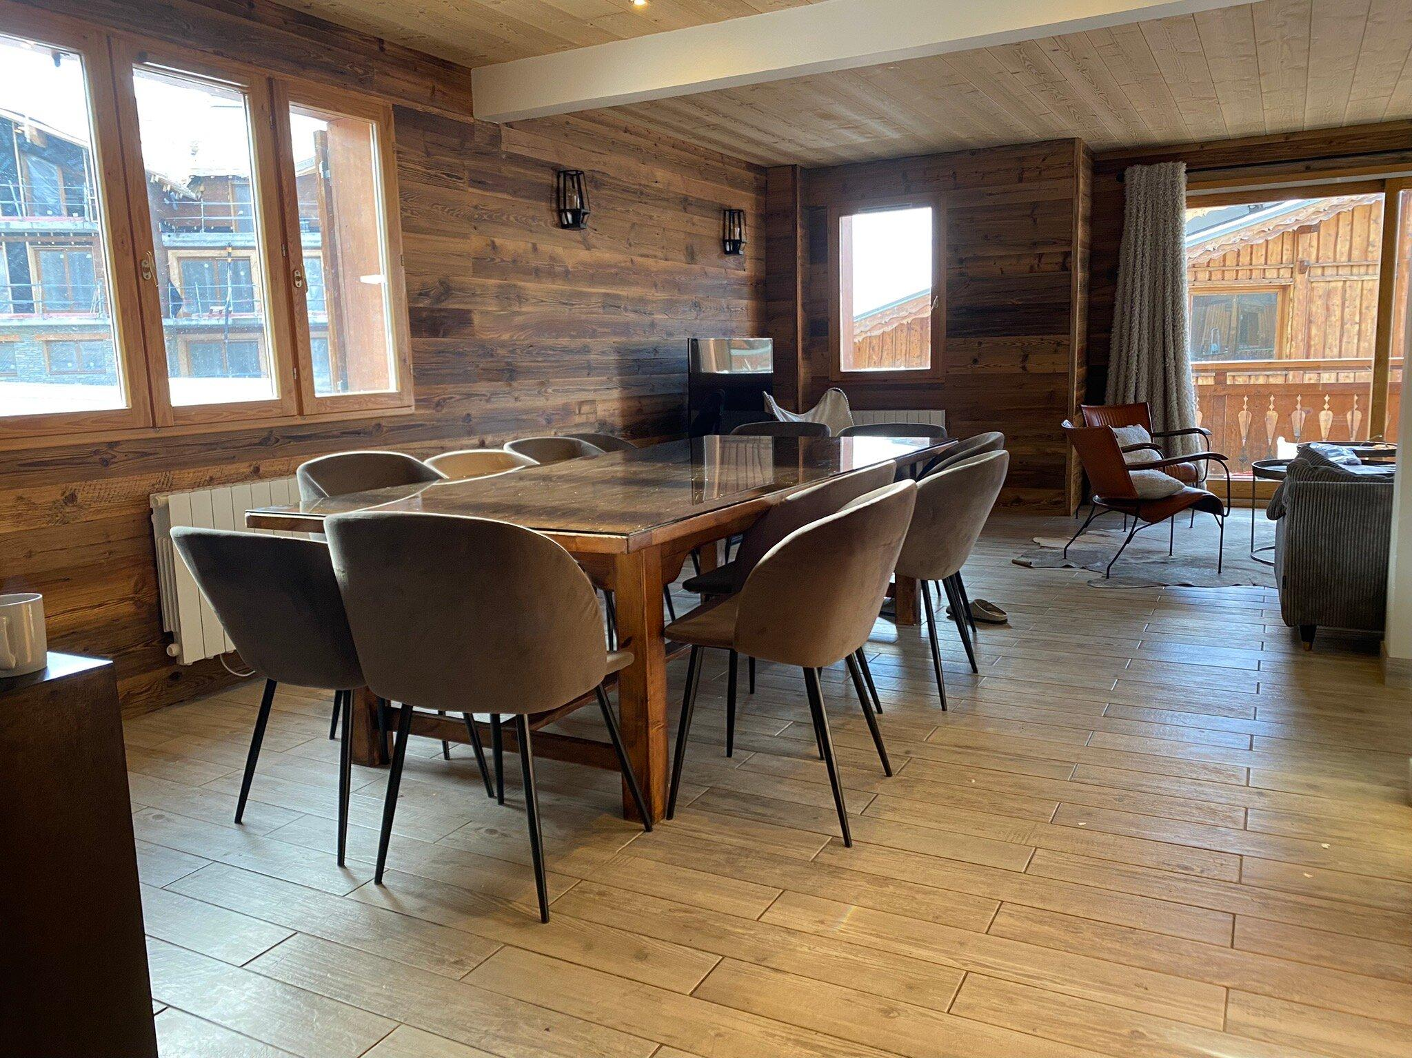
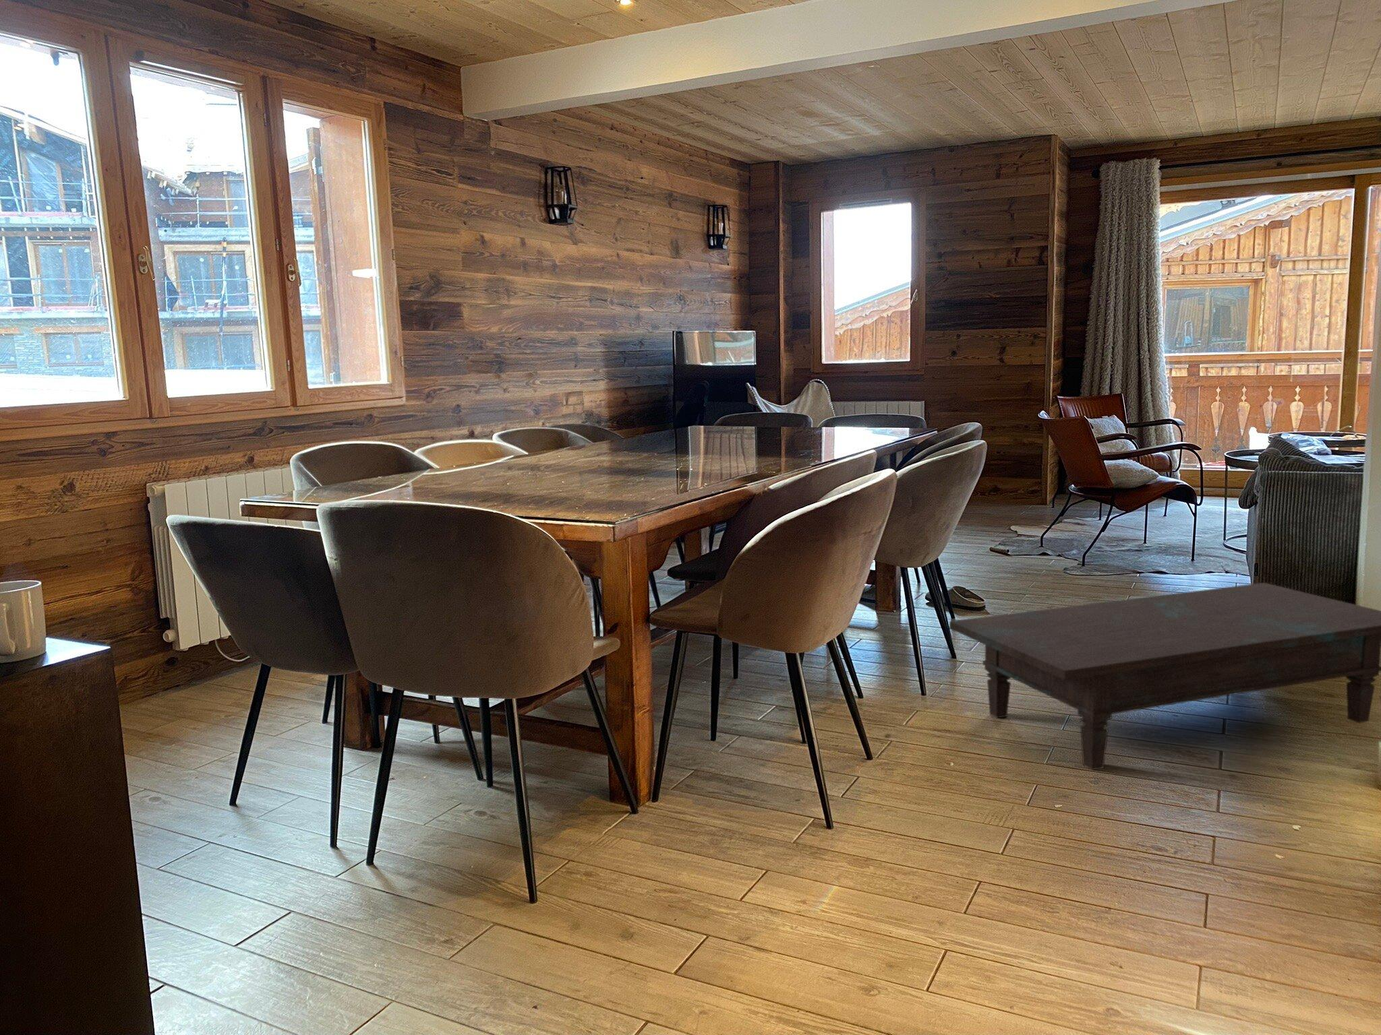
+ coffee table [949,583,1381,771]
